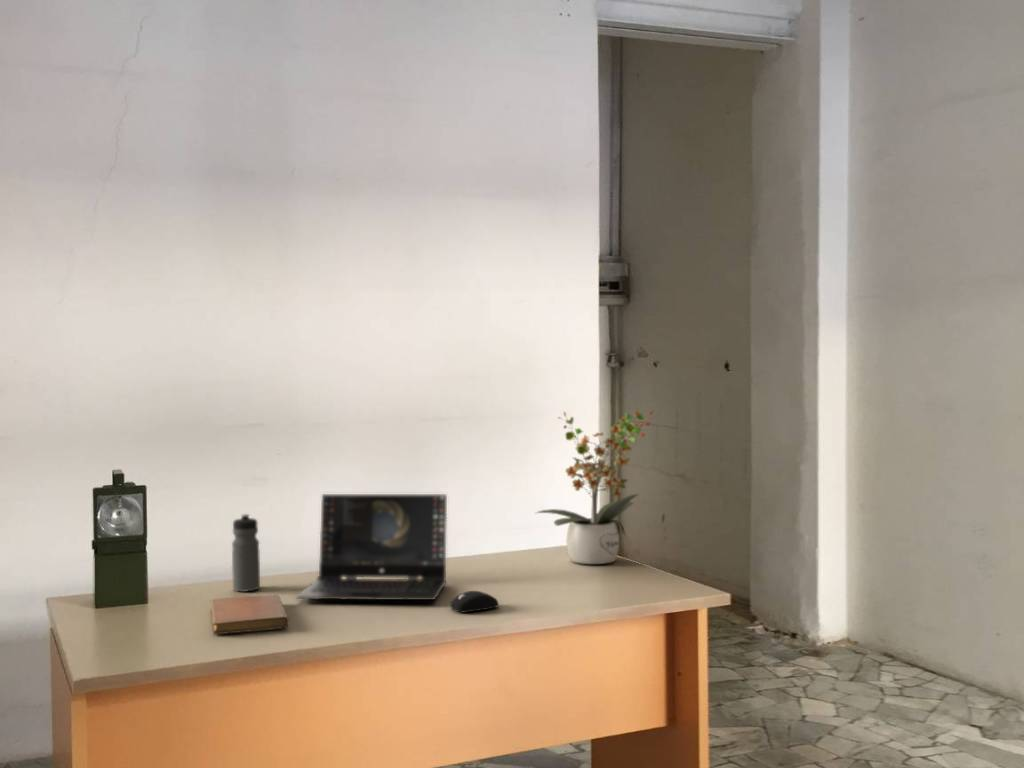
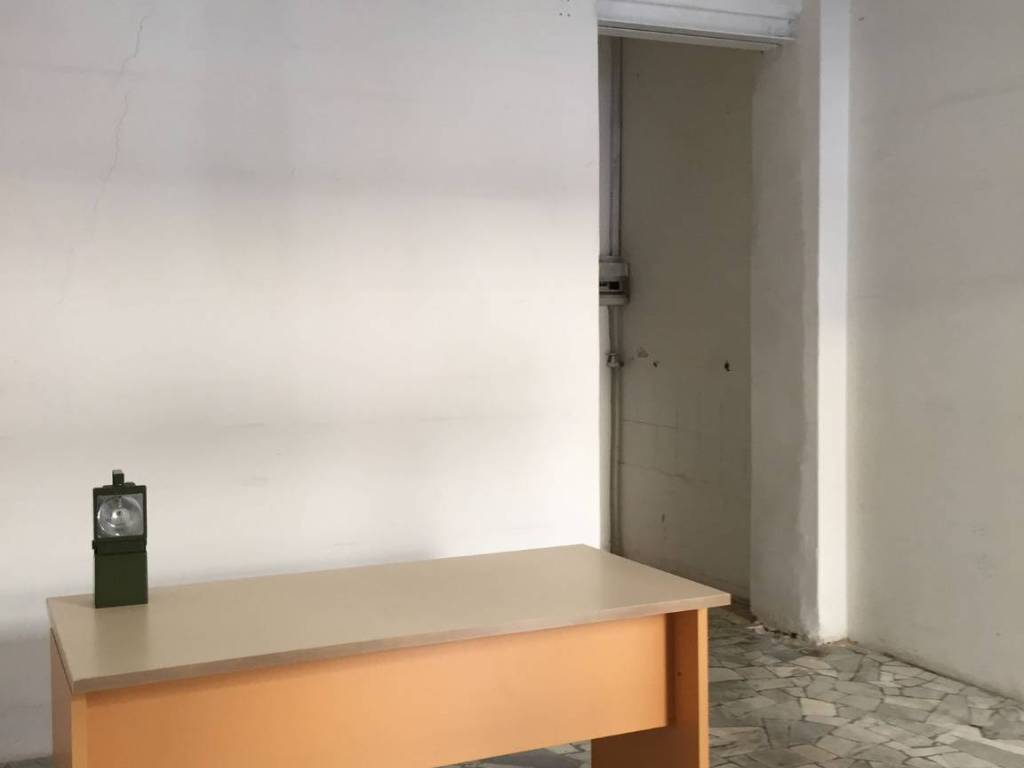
- potted plant [533,410,654,565]
- laptop [295,493,448,601]
- computer mouse [449,590,500,613]
- notebook [210,593,290,635]
- water bottle [231,513,261,593]
